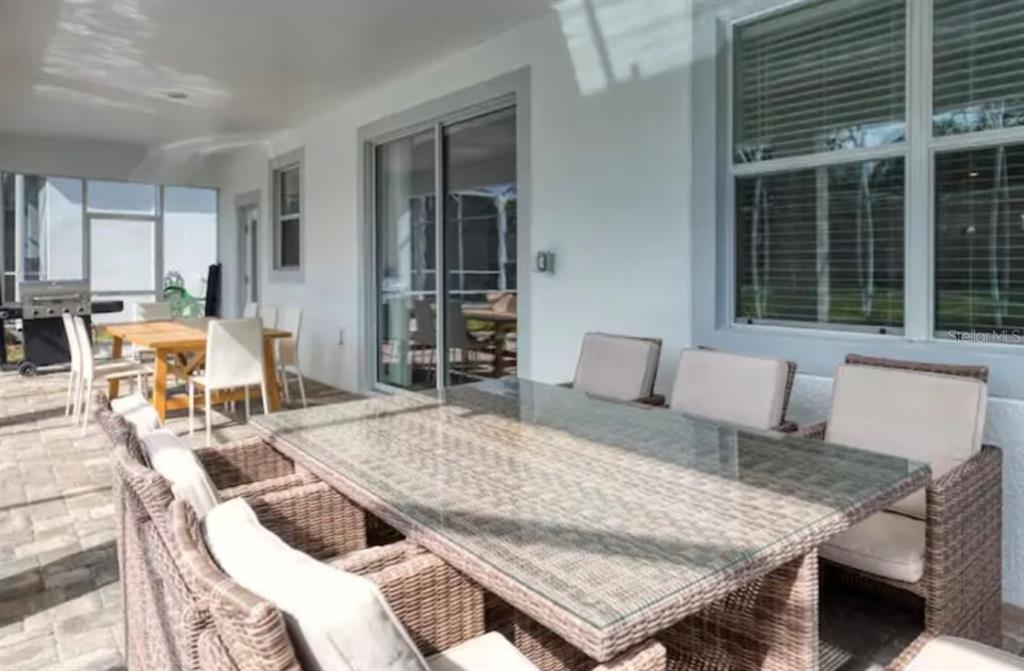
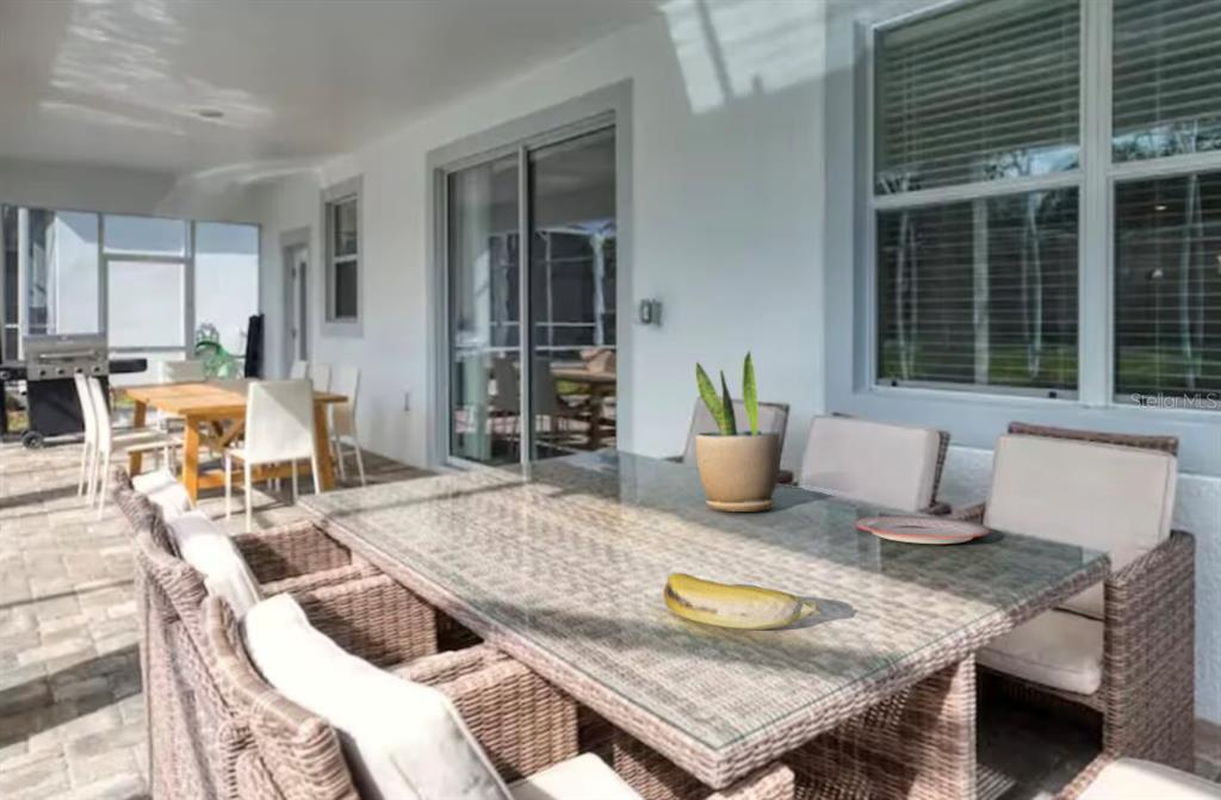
+ plate [855,515,991,545]
+ potted plant [694,348,781,513]
+ banana [663,572,824,631]
